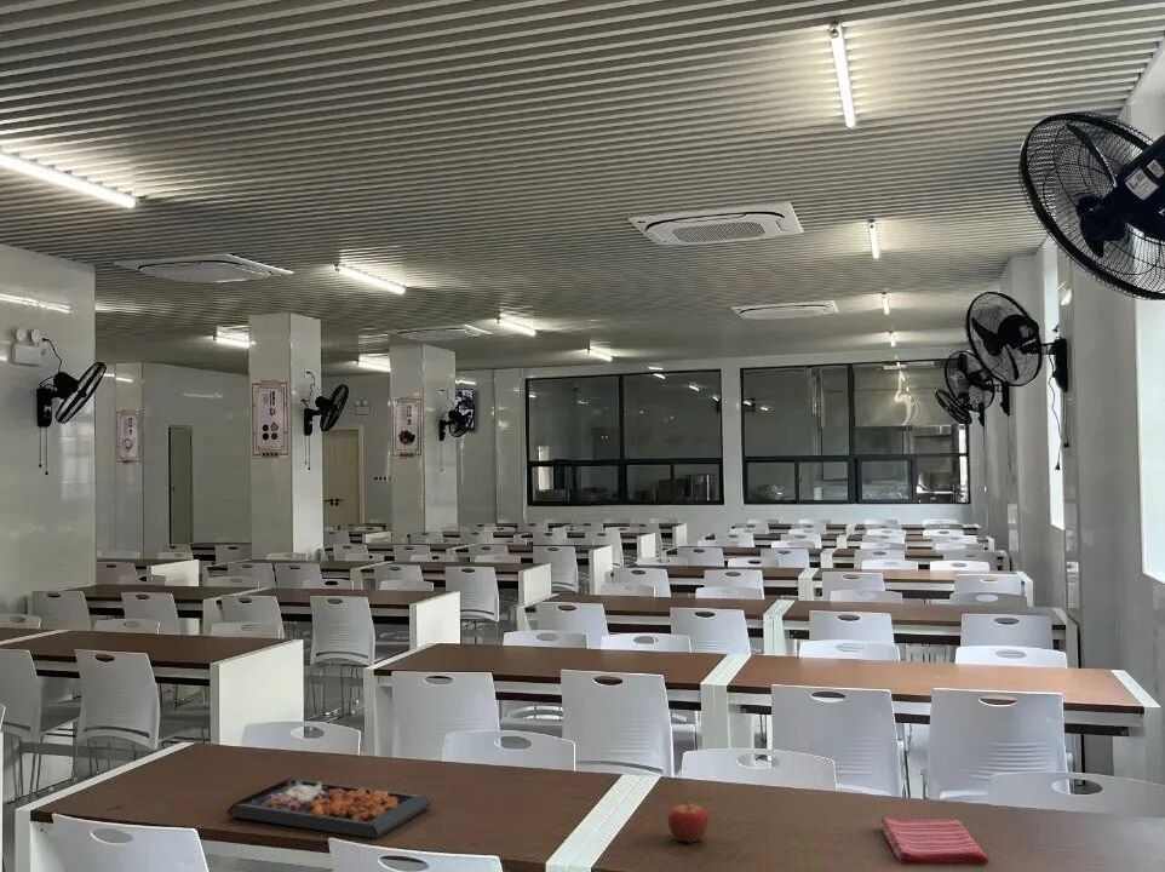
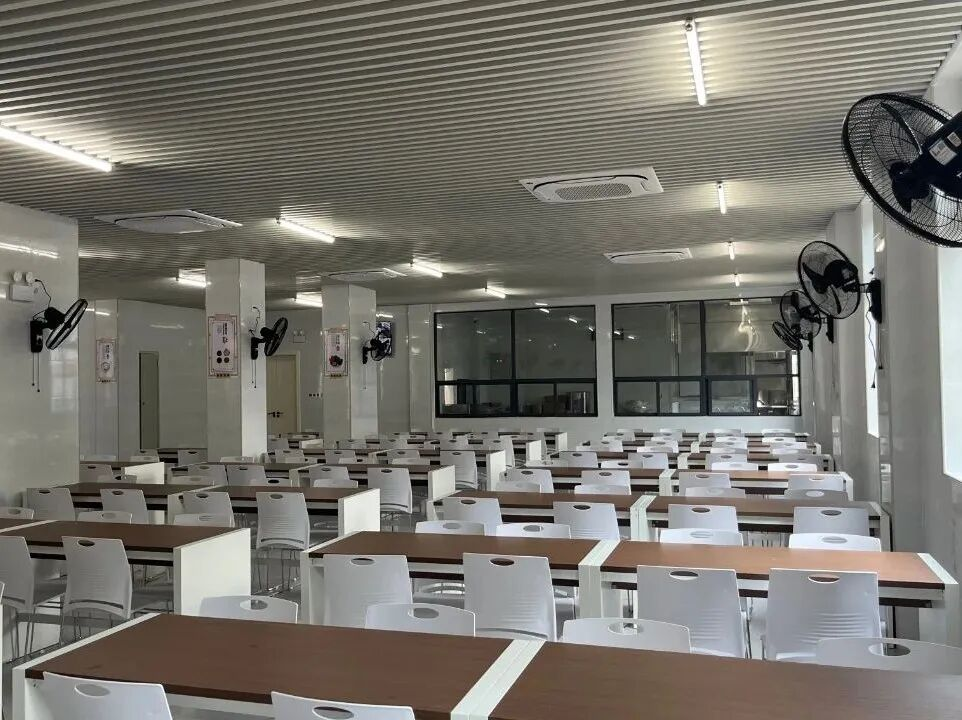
- dish towel [879,815,989,867]
- fruit [667,799,710,844]
- food tray [225,776,432,839]
